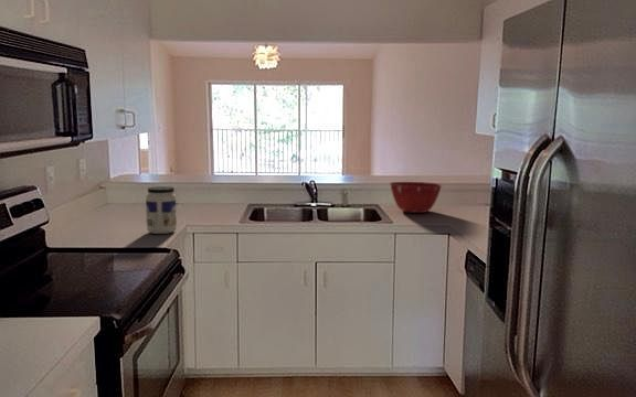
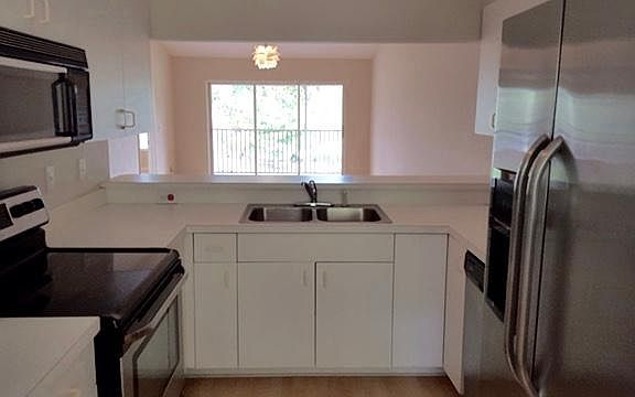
- jar [145,185,178,235]
- mixing bowl [389,181,443,214]
